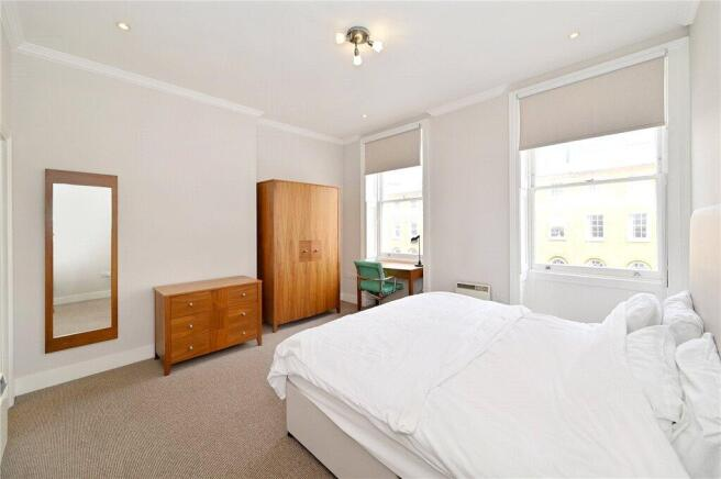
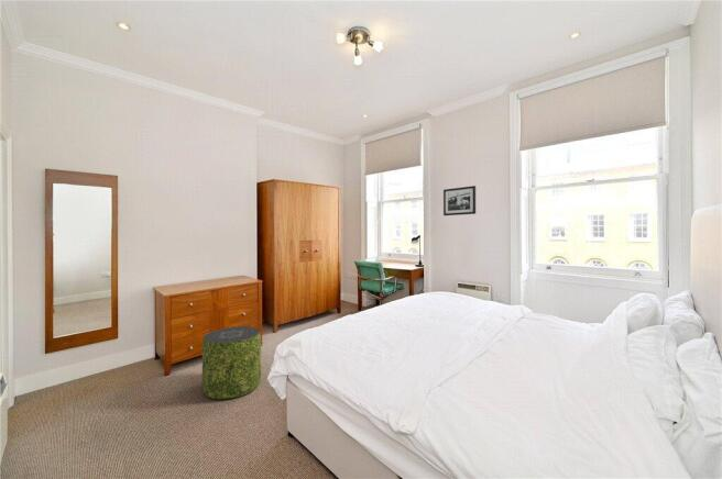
+ pouf [201,325,262,400]
+ picture frame [442,185,477,216]
